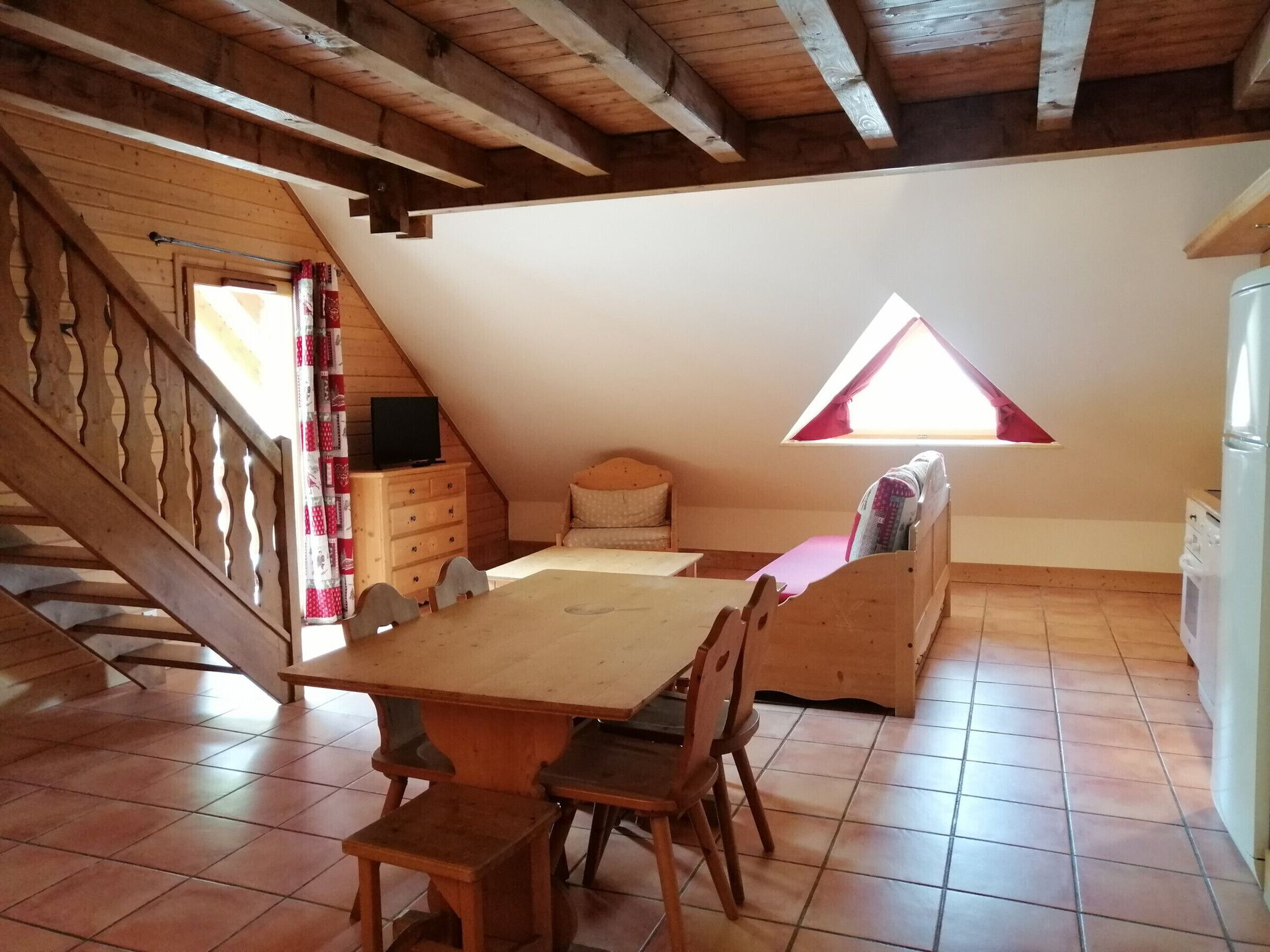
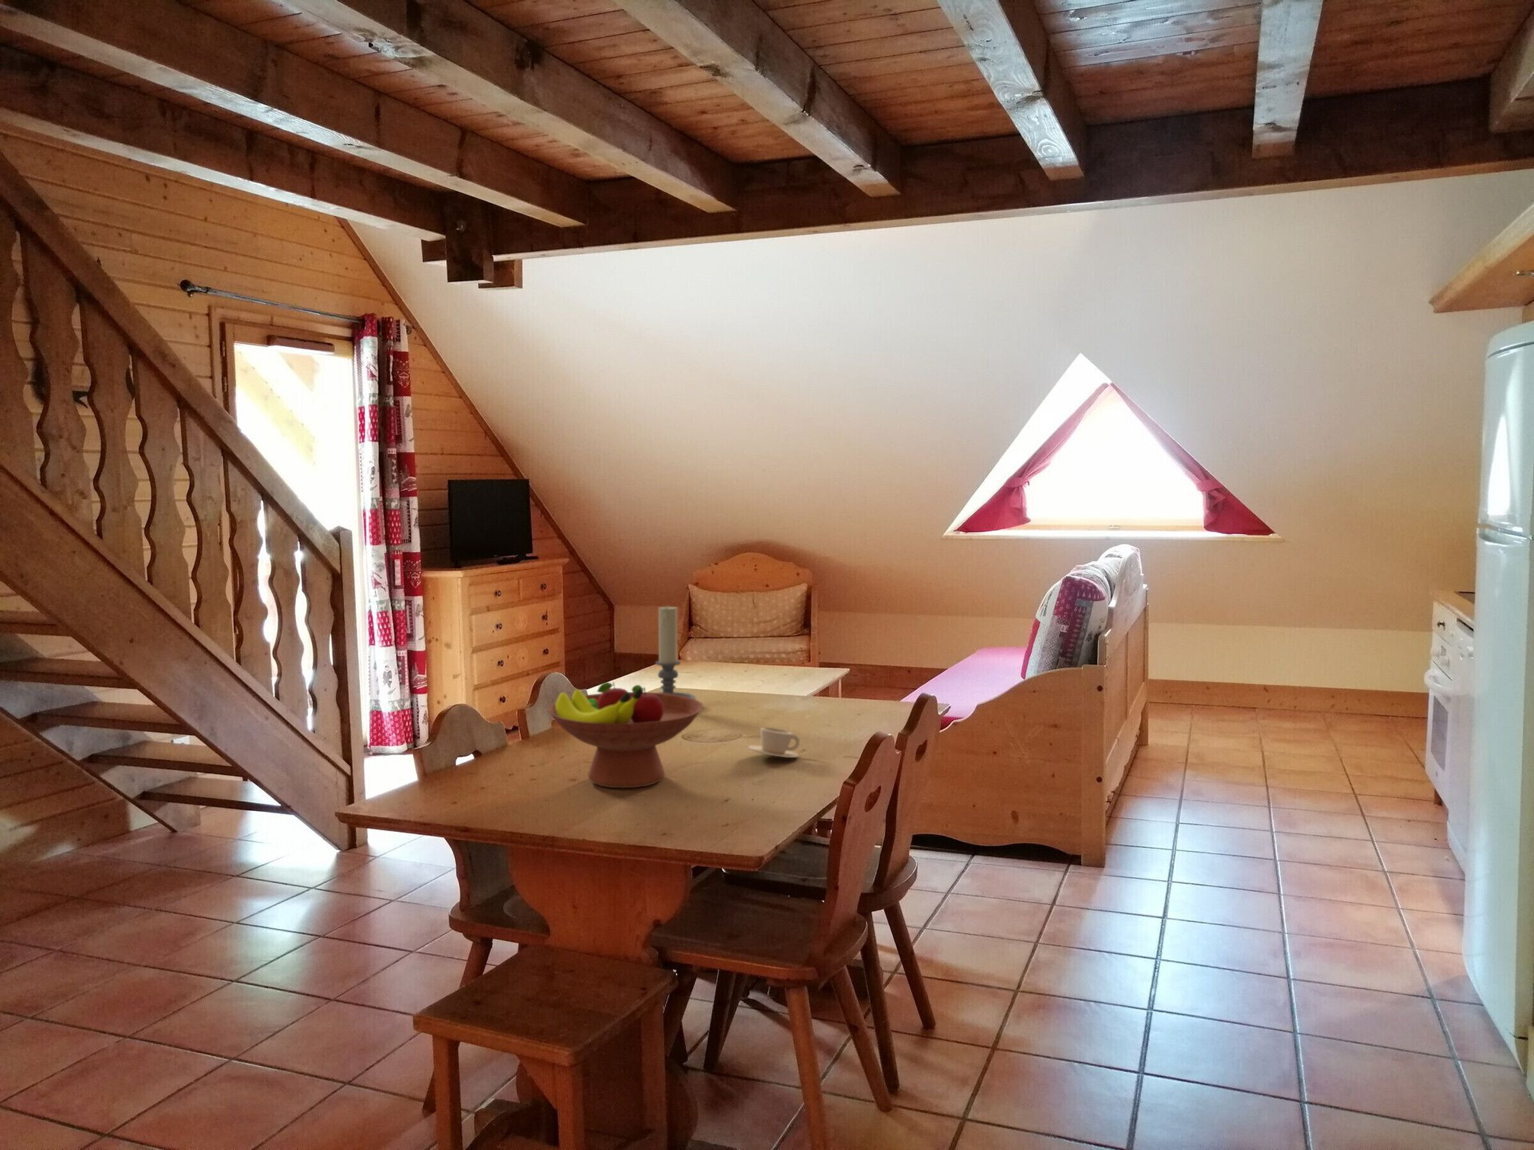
+ cup [748,727,801,759]
+ candle holder [655,604,696,699]
+ fruit bowl [547,681,704,789]
